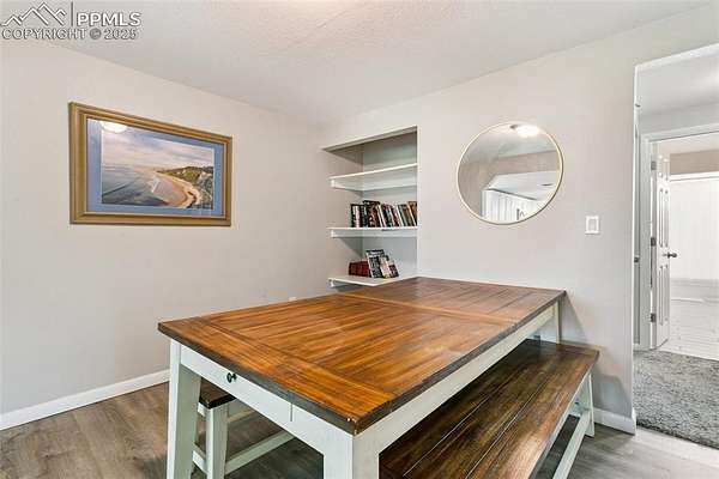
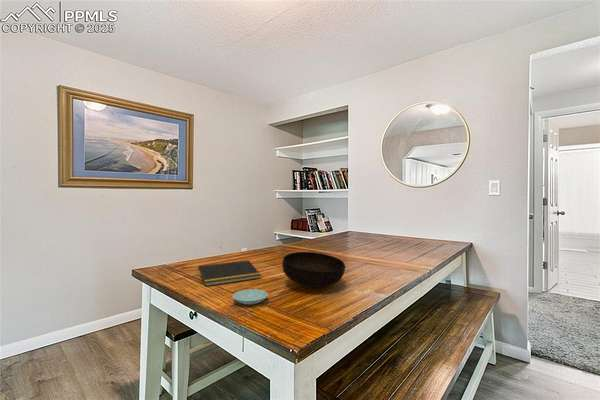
+ notepad [196,259,262,287]
+ saucer [232,288,269,306]
+ bowl [281,251,346,289]
